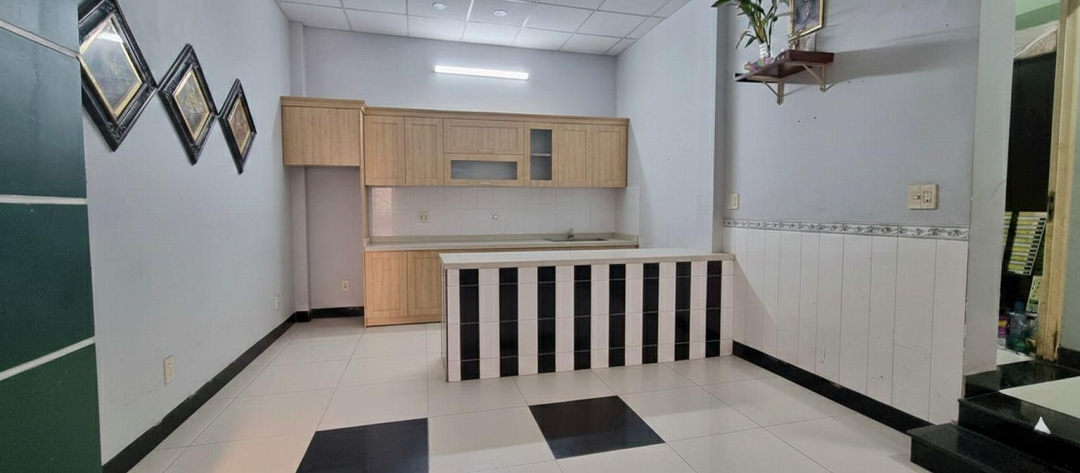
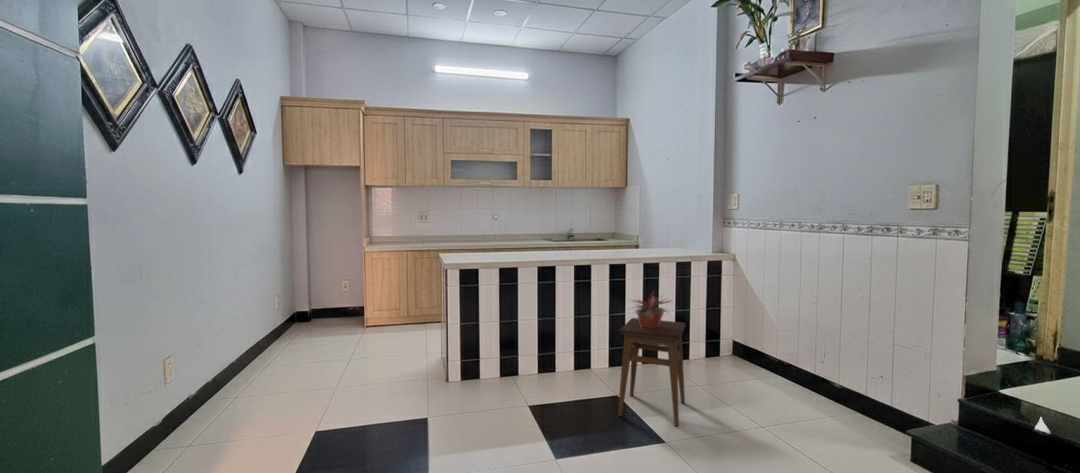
+ stool [617,317,687,427]
+ potted plant [628,288,675,329]
